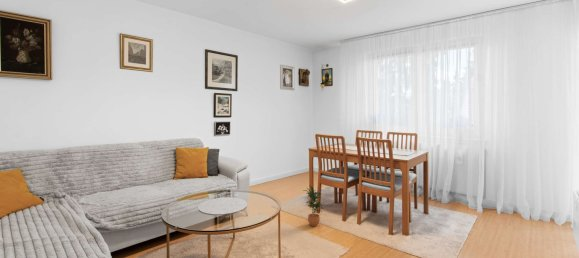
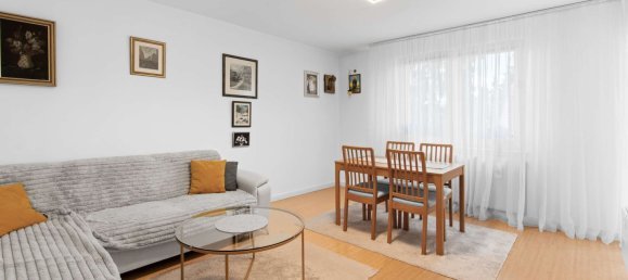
- potted plant [302,184,324,227]
